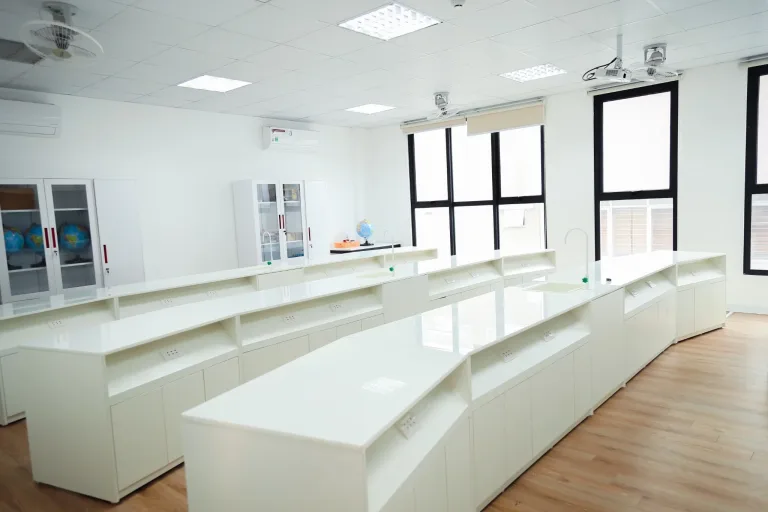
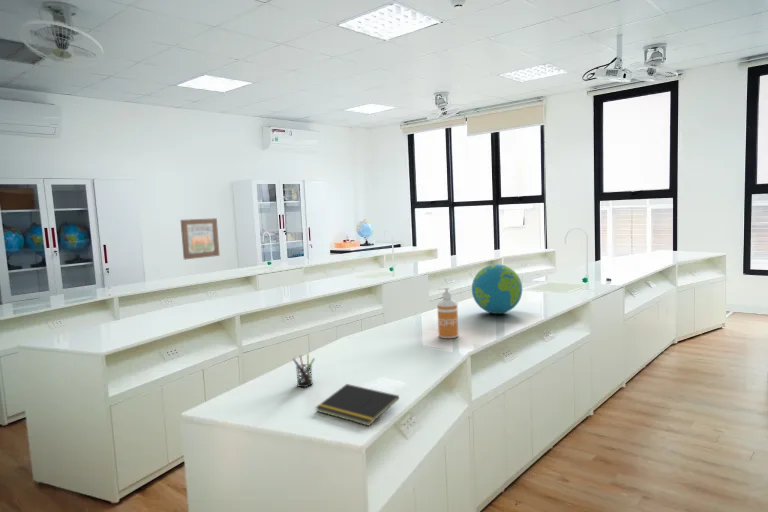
+ globe [471,263,523,315]
+ notepad [314,383,400,427]
+ soap dispenser [436,286,459,339]
+ pen holder [292,353,316,388]
+ wall art [180,217,221,260]
